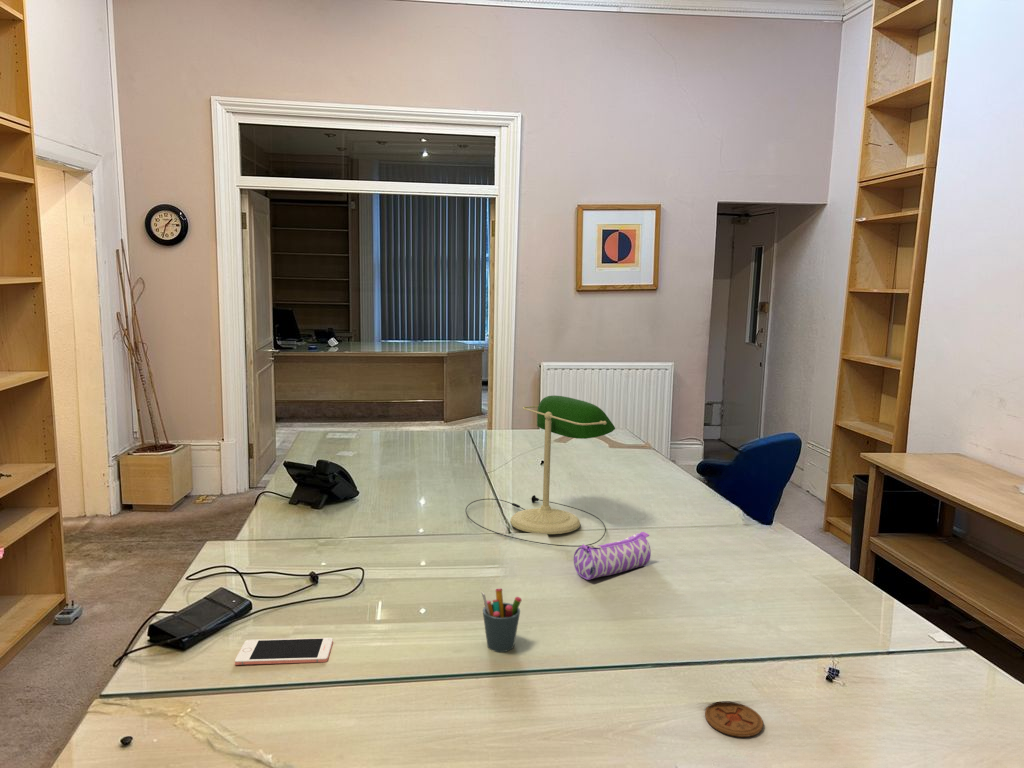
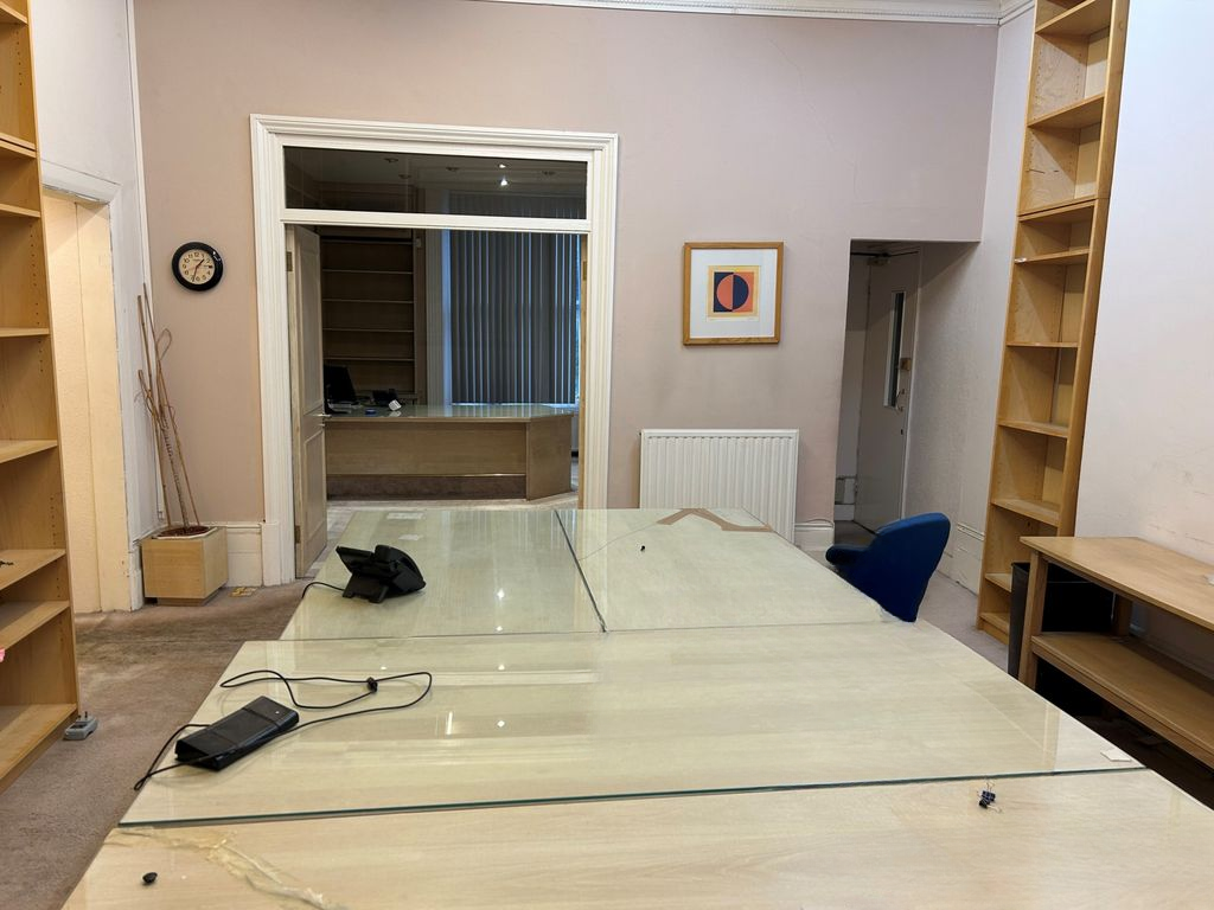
- pen holder [481,588,522,653]
- desk lamp [465,394,616,548]
- pencil case [573,531,652,581]
- cell phone [234,637,334,666]
- coaster [704,700,764,738]
